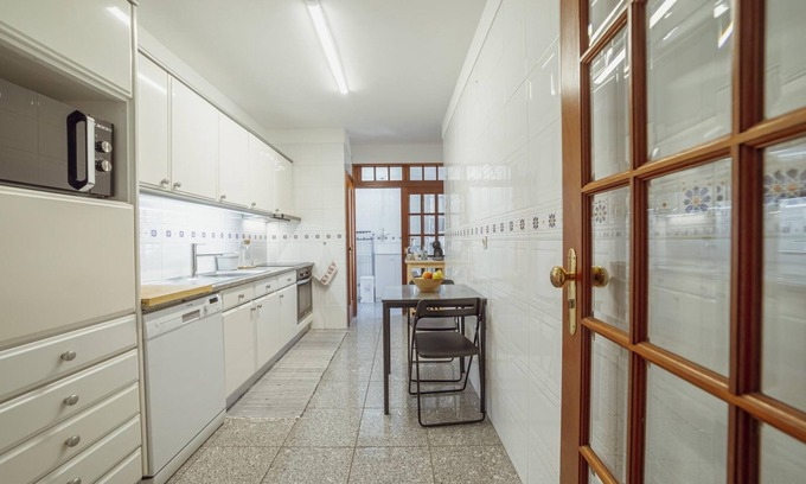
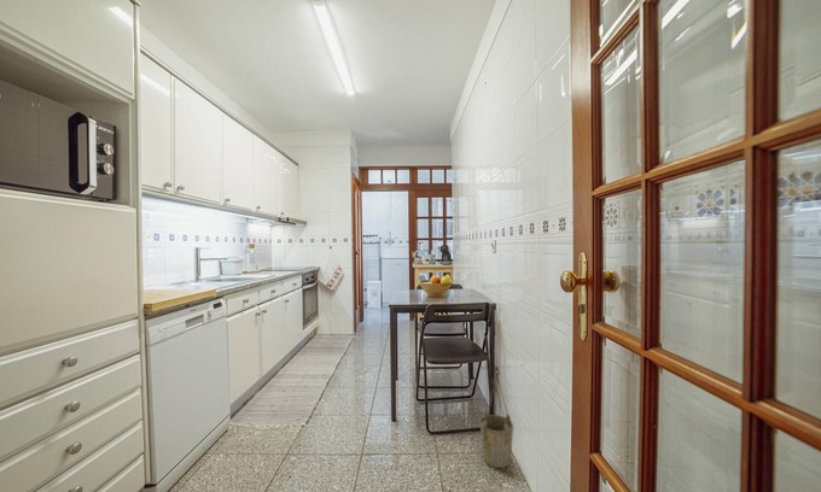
+ bucket [478,365,514,469]
